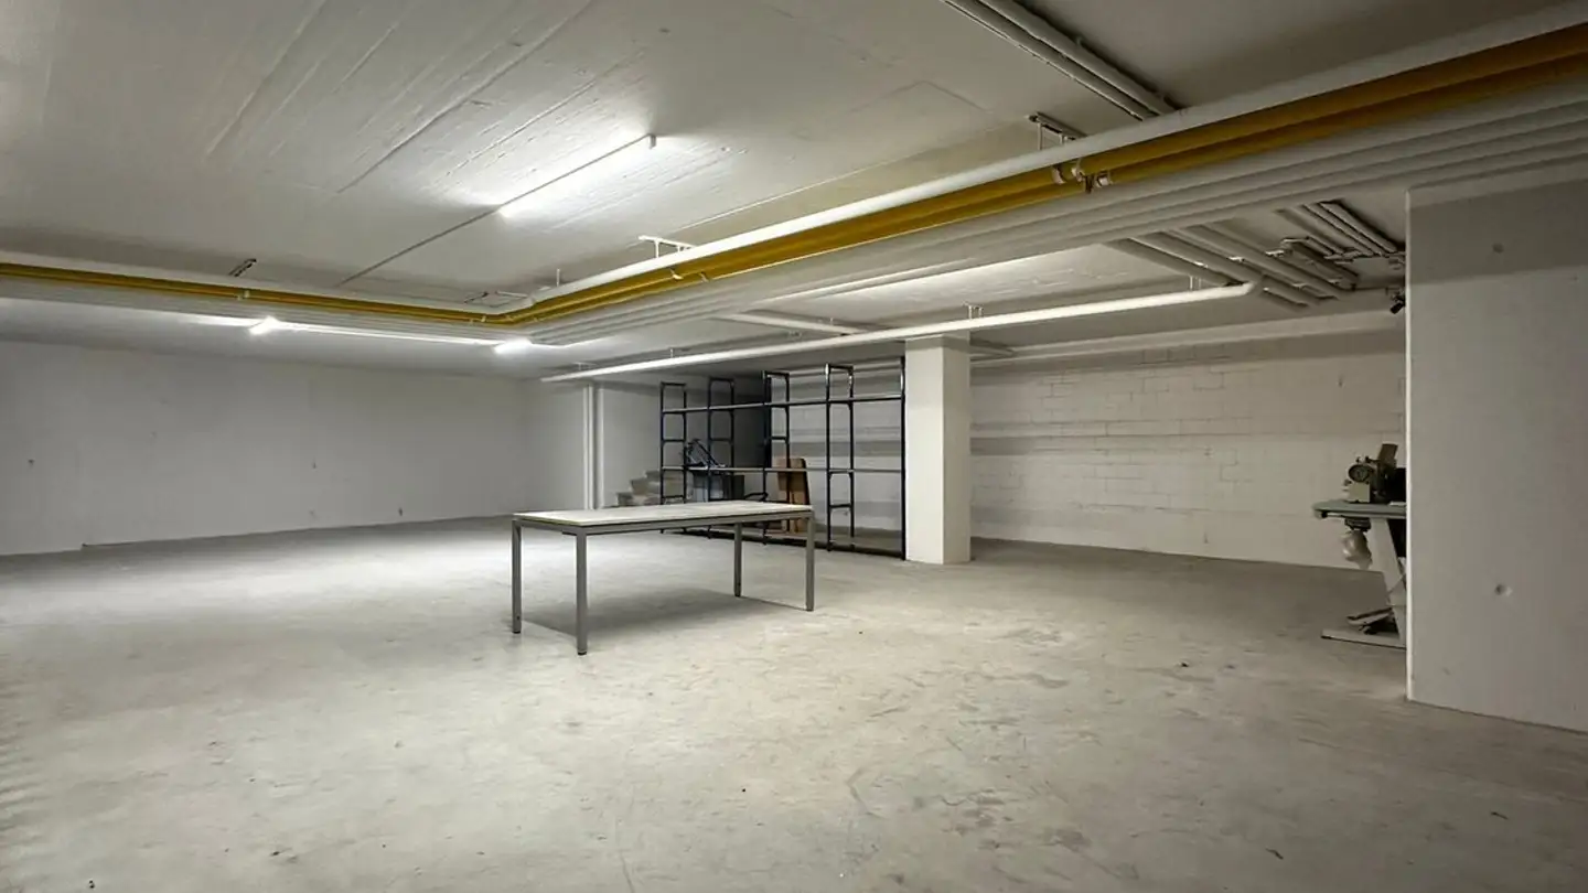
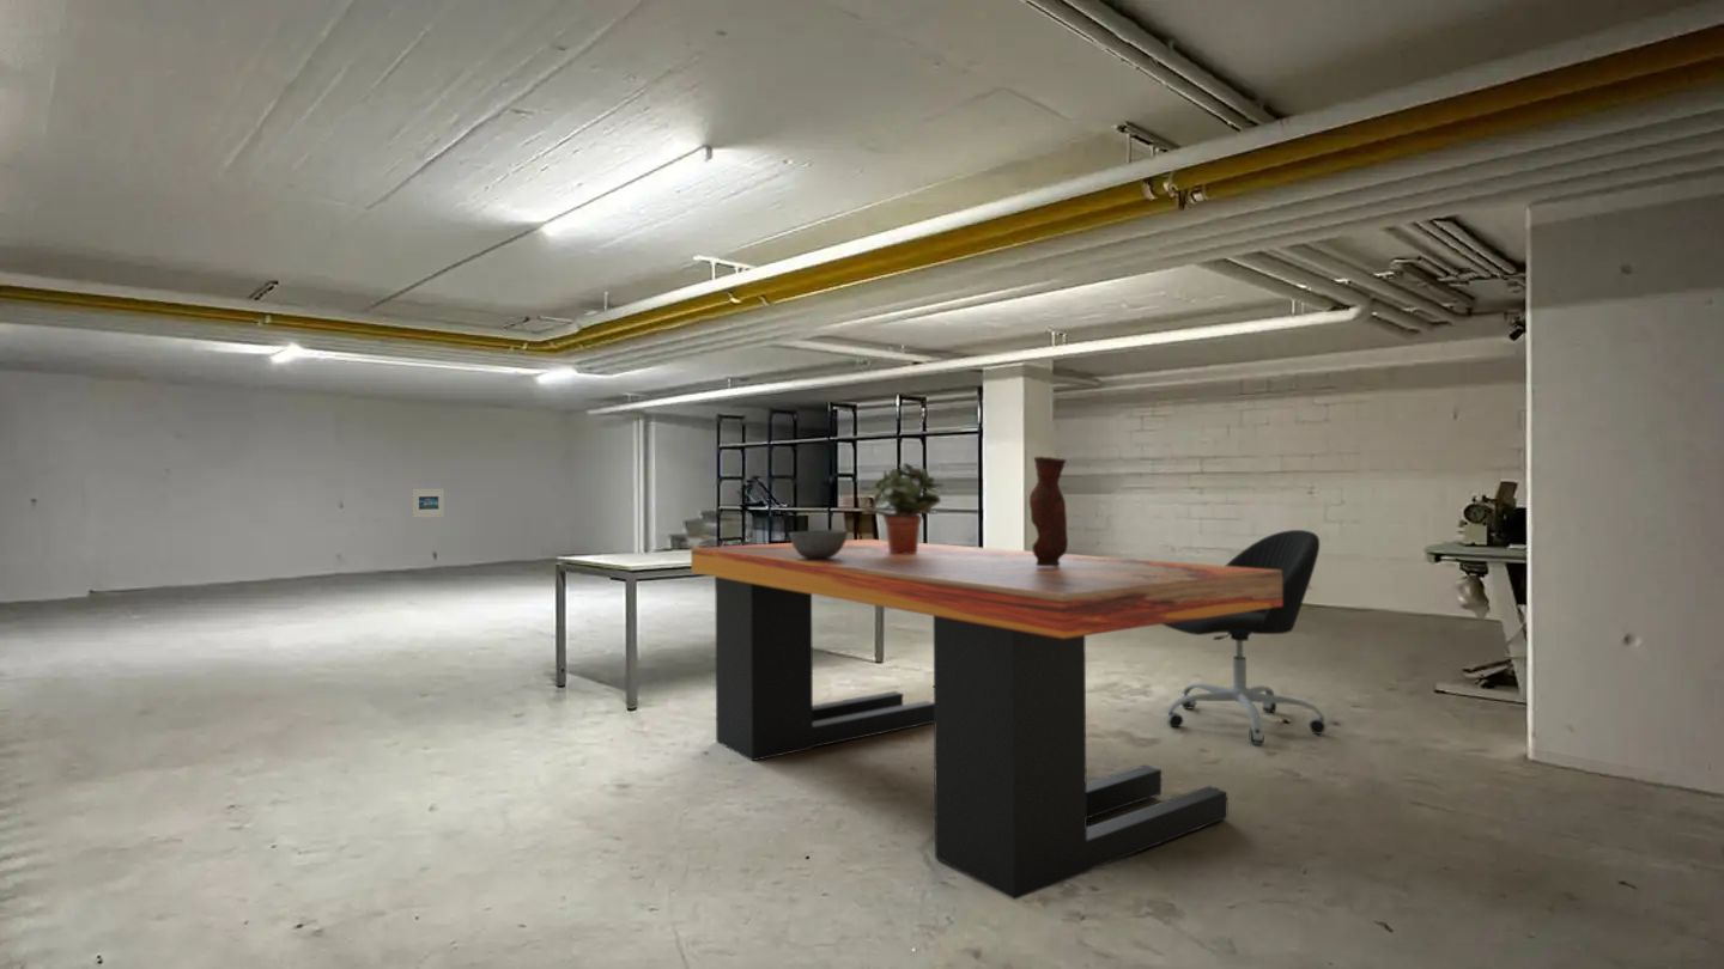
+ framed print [412,487,445,519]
+ potted plant [858,462,946,554]
+ vase [1028,456,1069,566]
+ bowl [788,529,849,559]
+ office chair [1163,529,1328,745]
+ dining table [690,538,1282,901]
